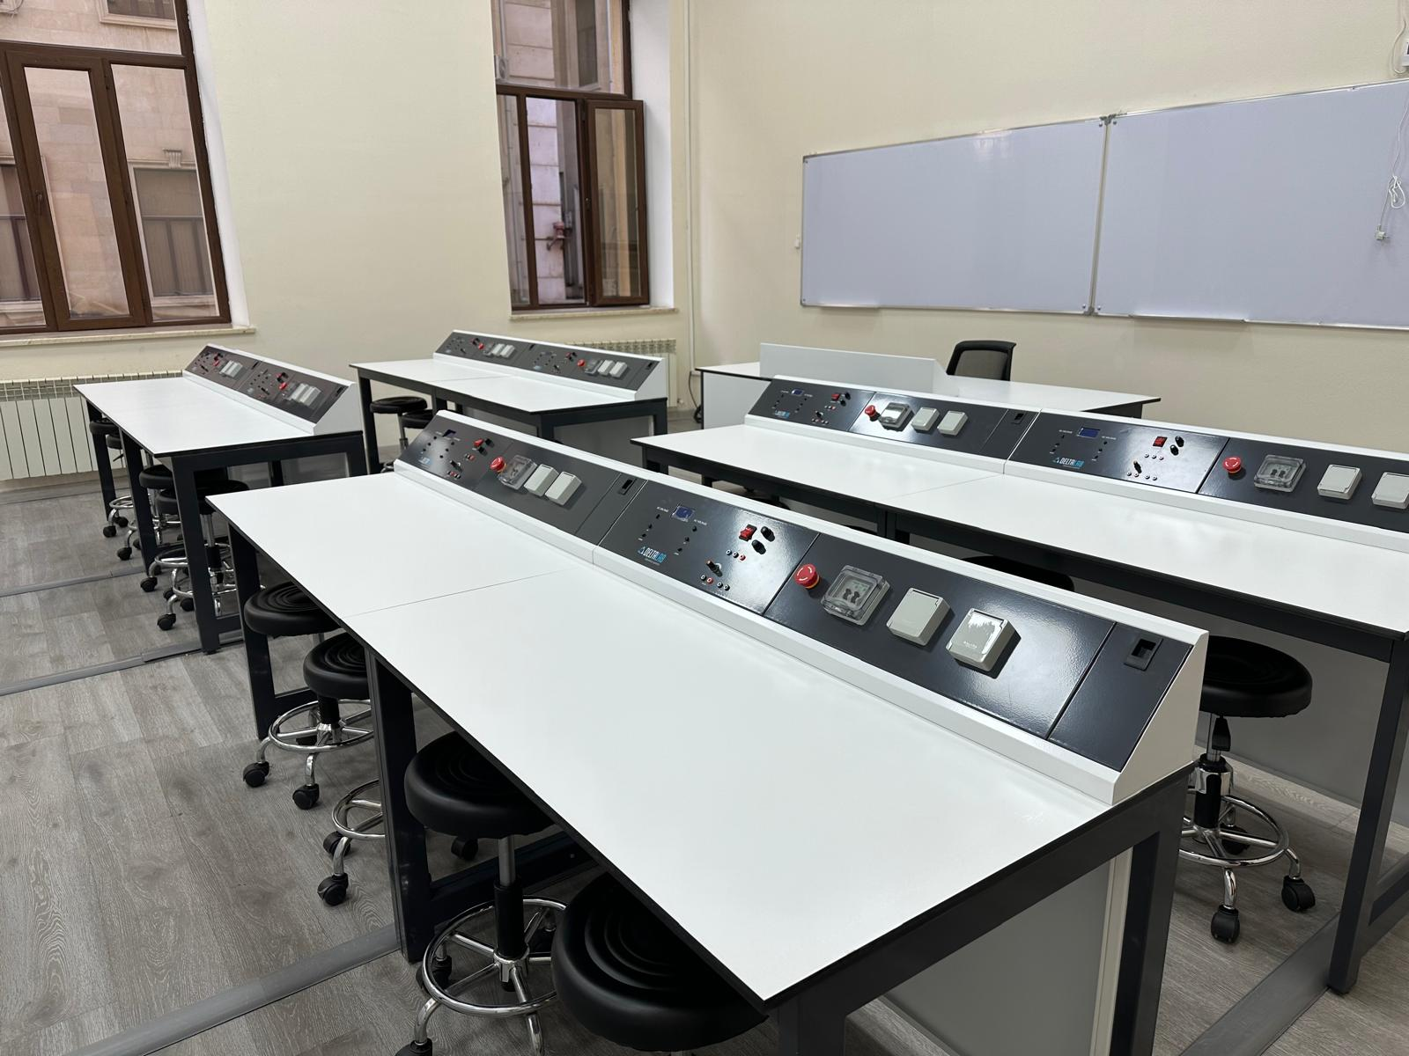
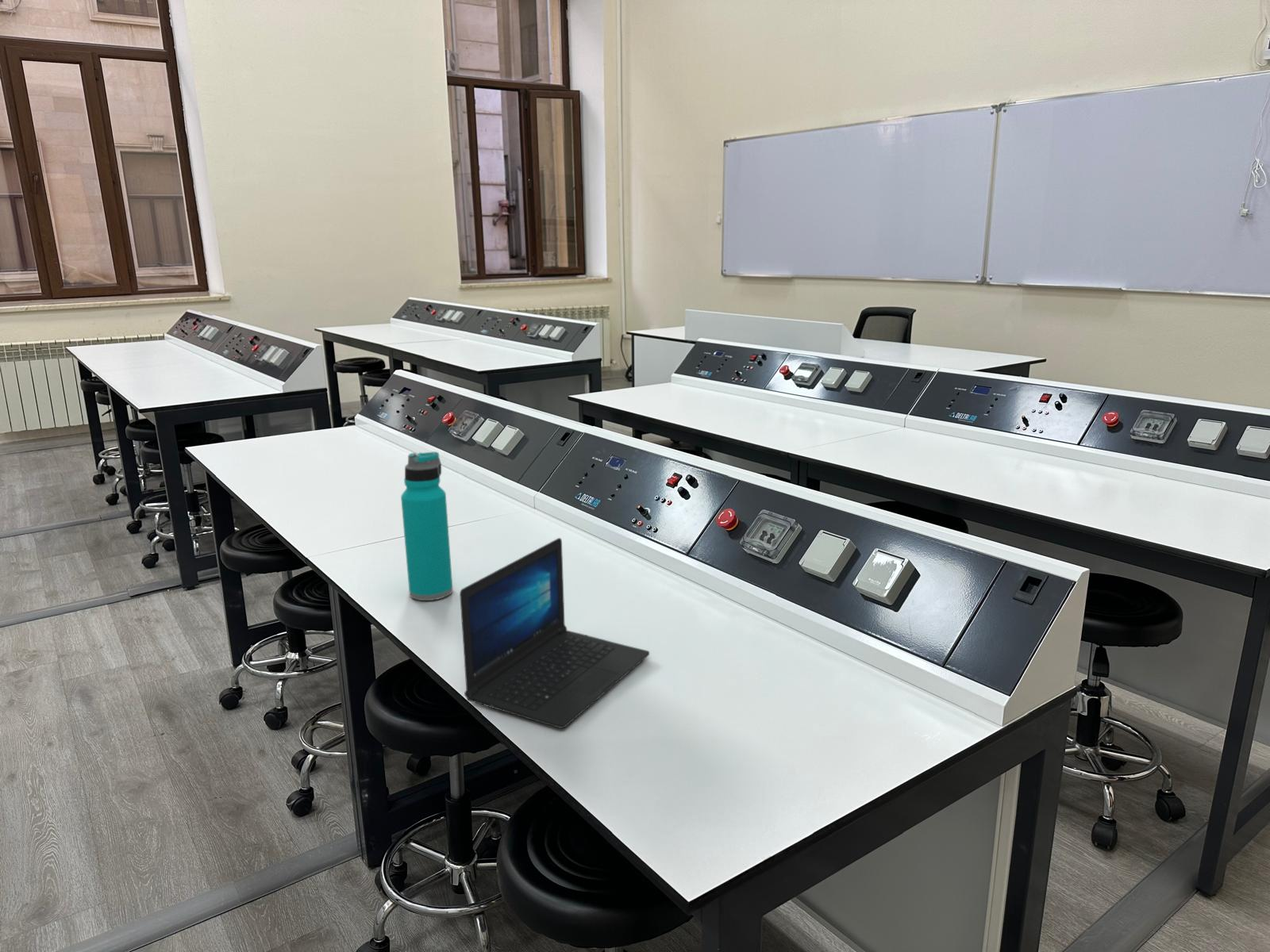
+ laptop [459,537,650,729]
+ water bottle [400,451,454,601]
